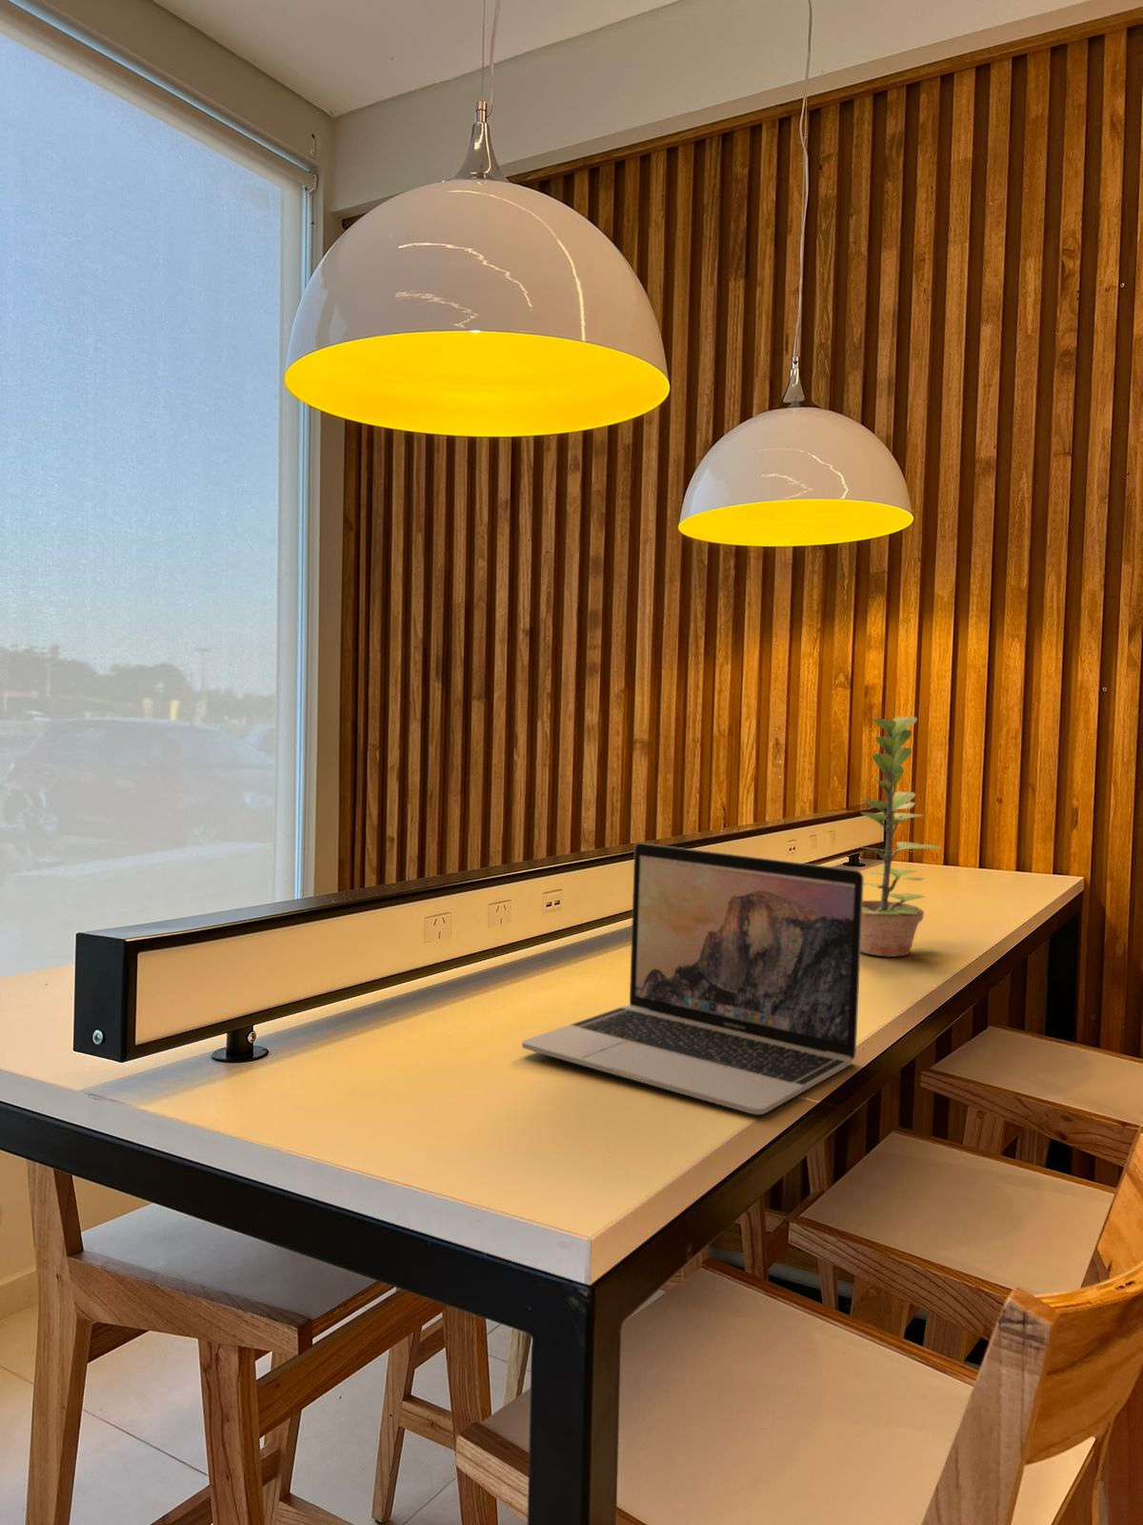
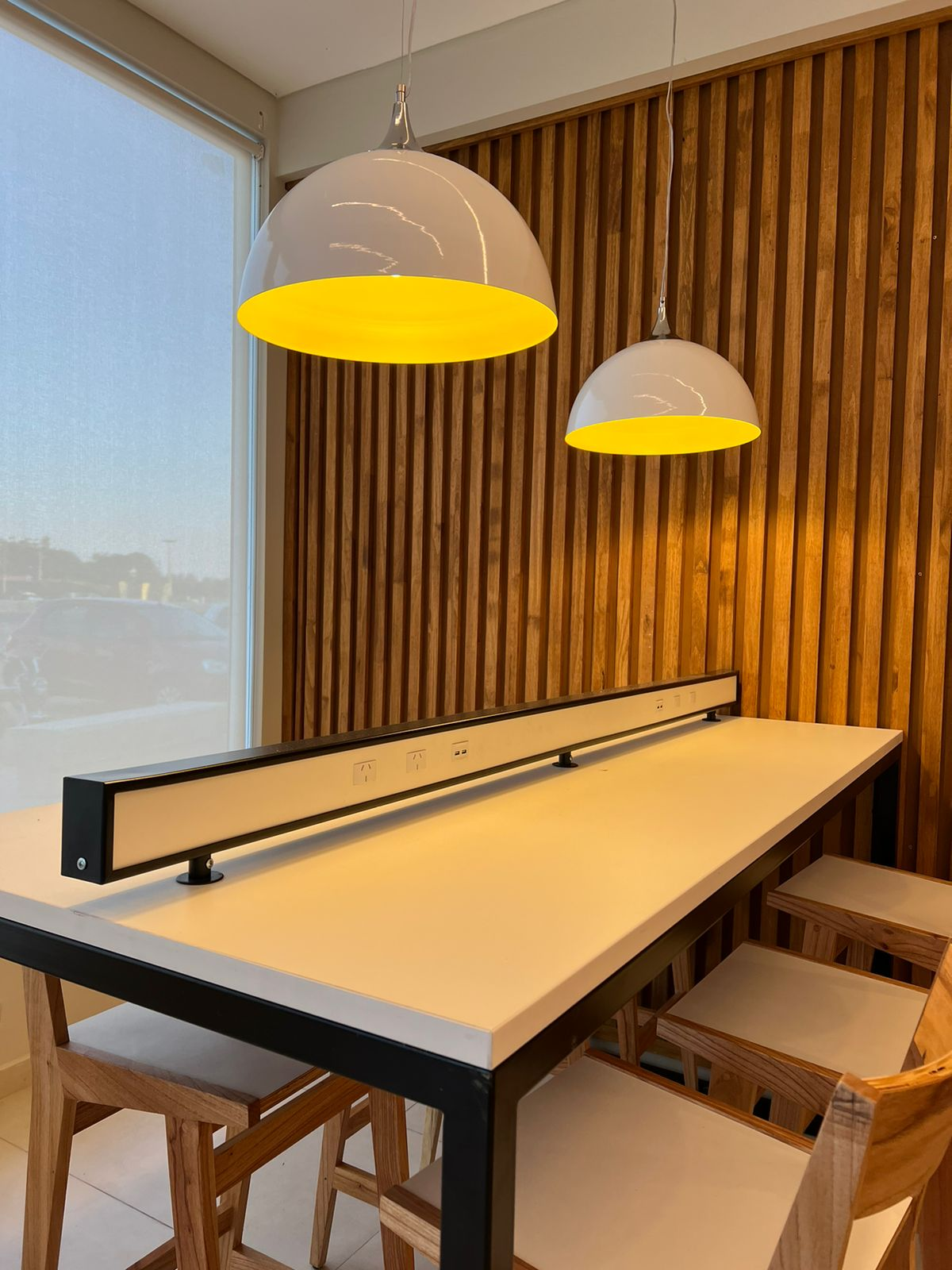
- laptop [521,843,864,1116]
- plant [855,716,942,958]
